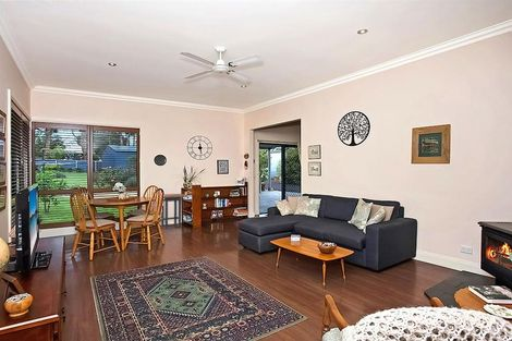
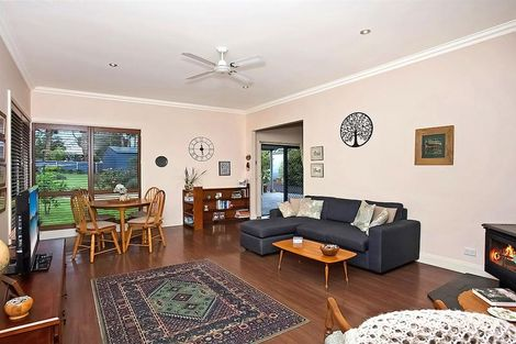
- side table [160,193,188,230]
